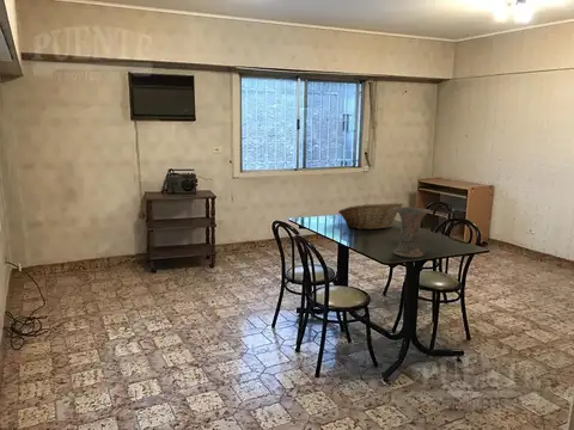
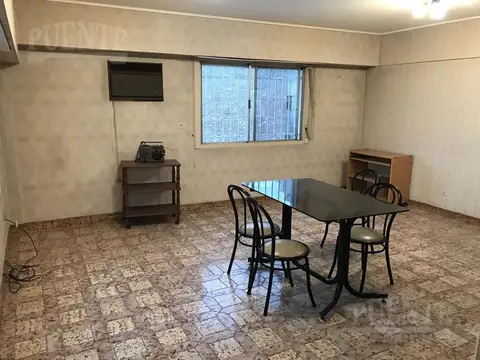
- vase [392,205,432,259]
- fruit basket [337,201,404,231]
